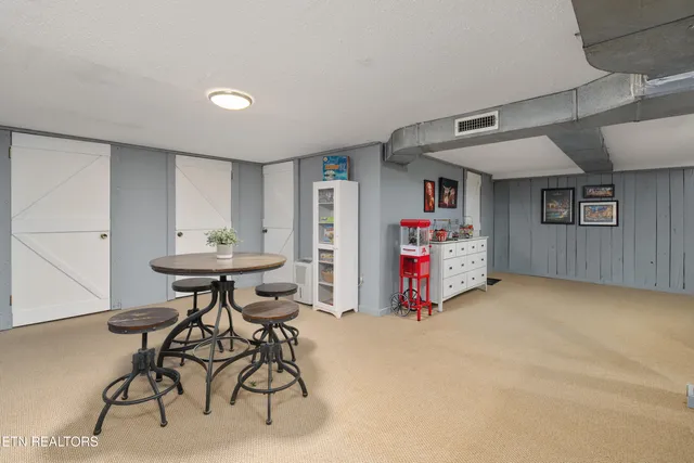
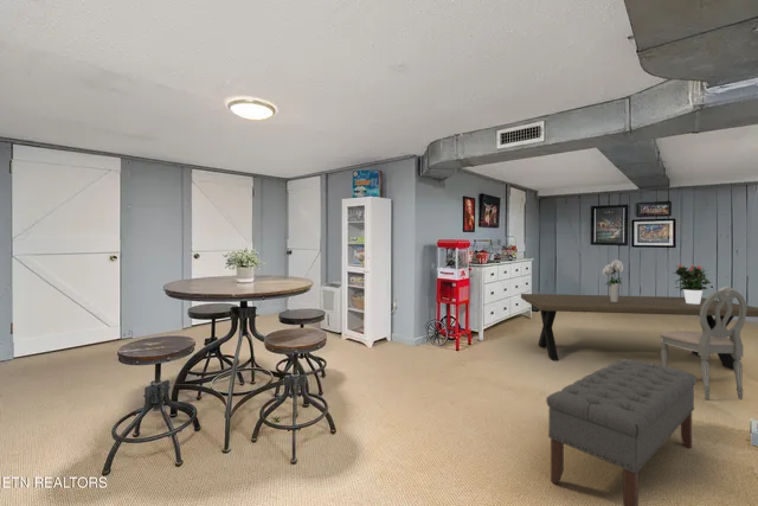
+ bench [545,358,698,506]
+ bouquet [602,258,624,302]
+ potted flower [672,263,712,303]
+ dining chair [659,286,747,401]
+ dining table [520,293,758,371]
